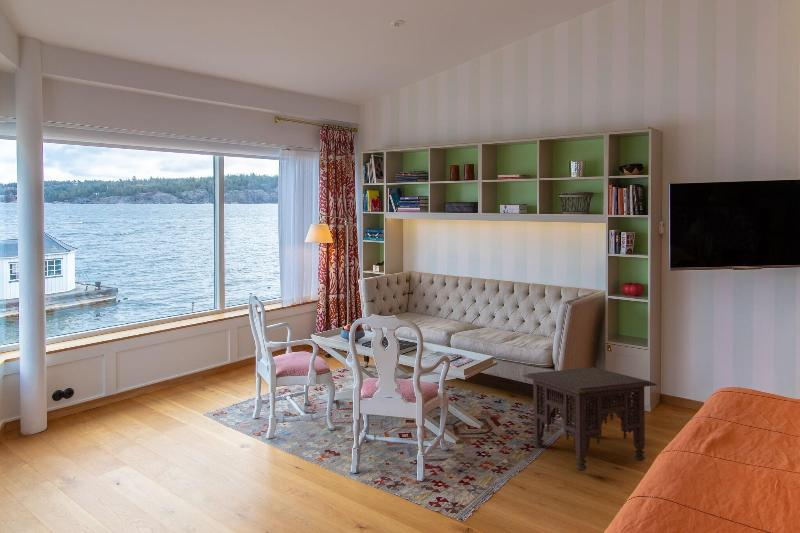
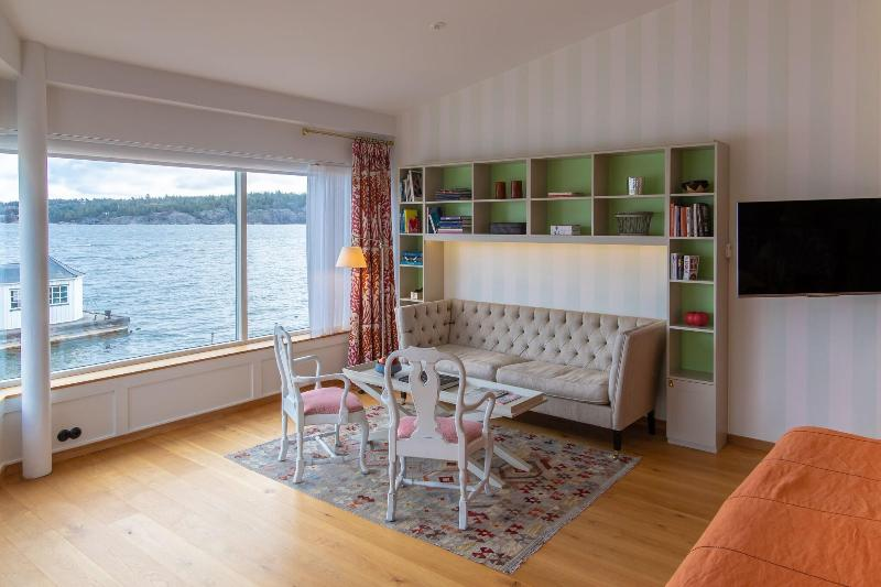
- side table [522,366,658,472]
